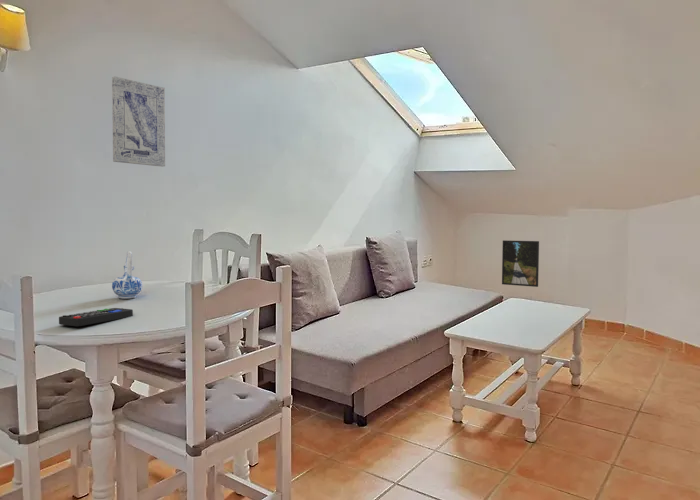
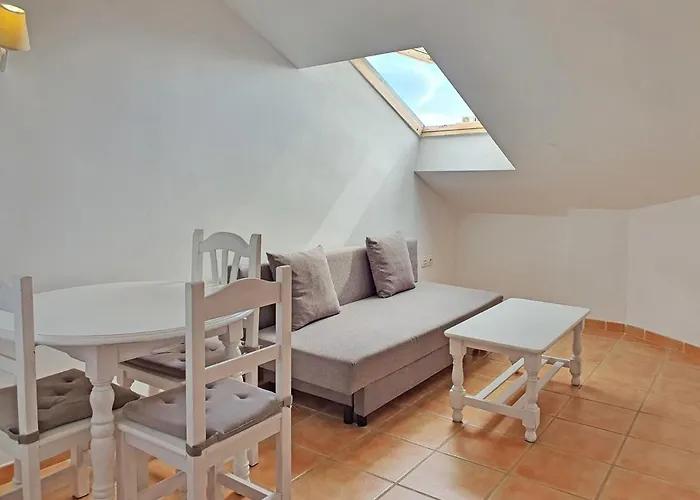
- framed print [501,239,540,288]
- ceramic pitcher [111,250,143,299]
- wall art [111,76,166,168]
- remote control [58,307,134,327]
